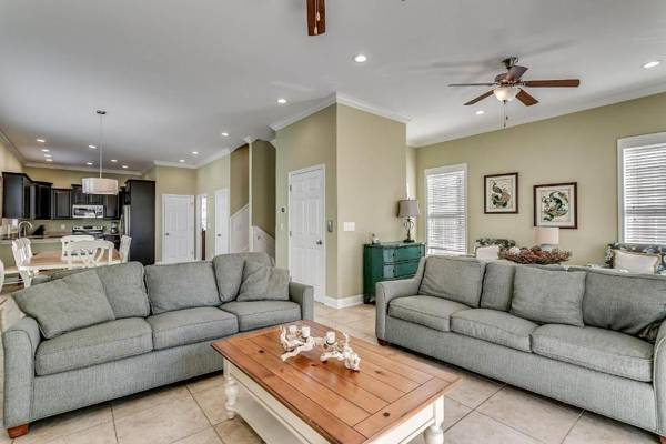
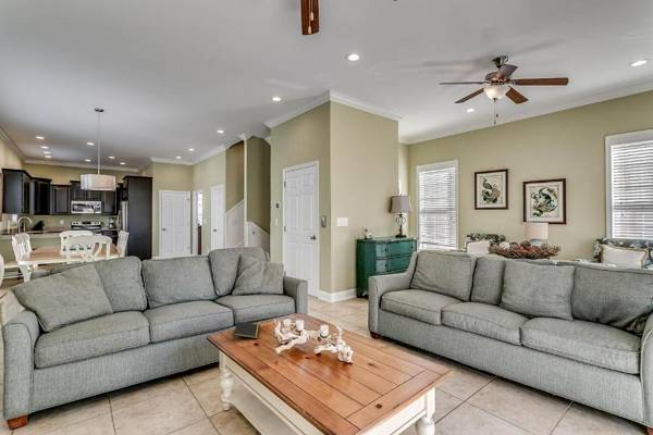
+ notepad [232,321,261,341]
